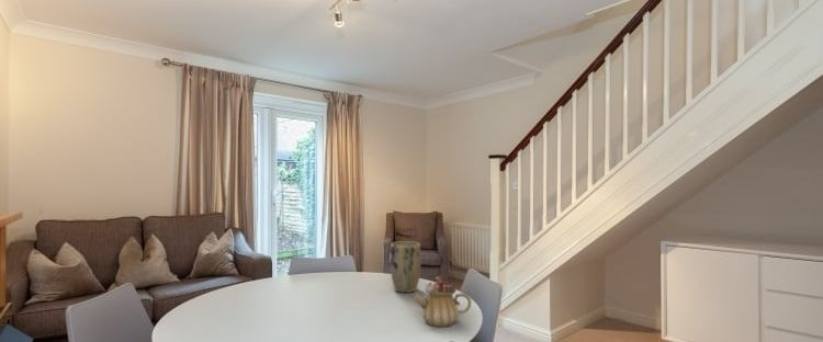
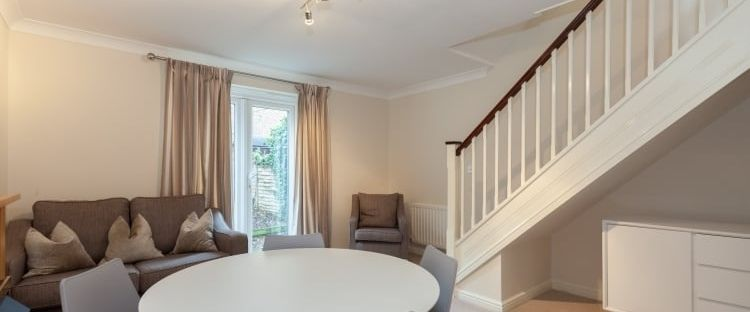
- teapot [413,275,473,328]
- plant pot [390,240,422,294]
